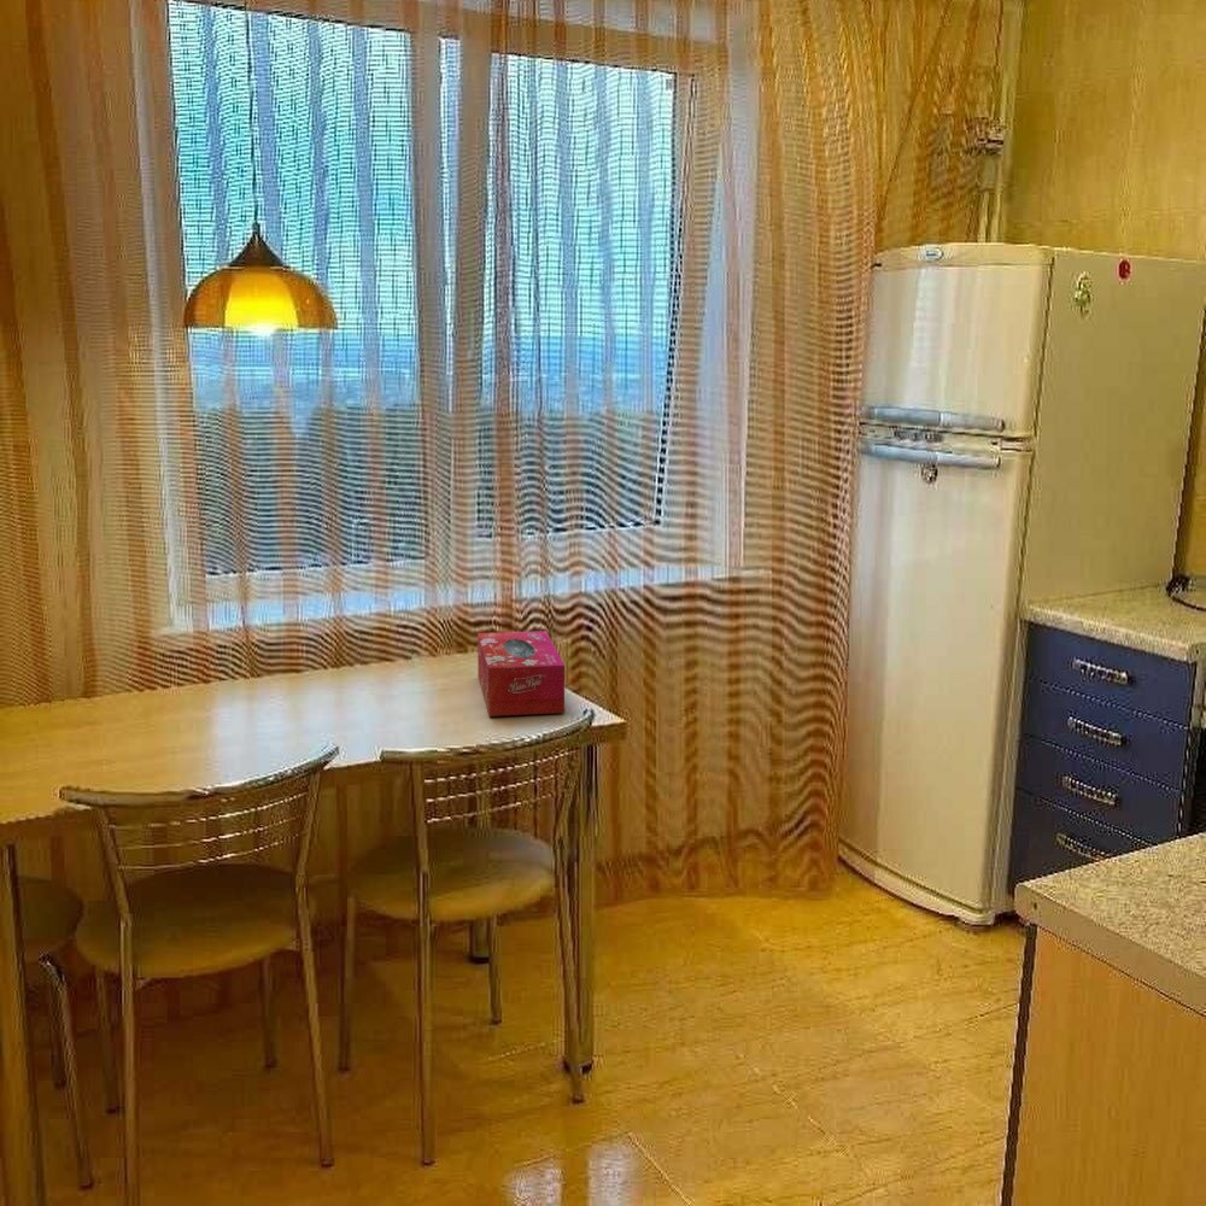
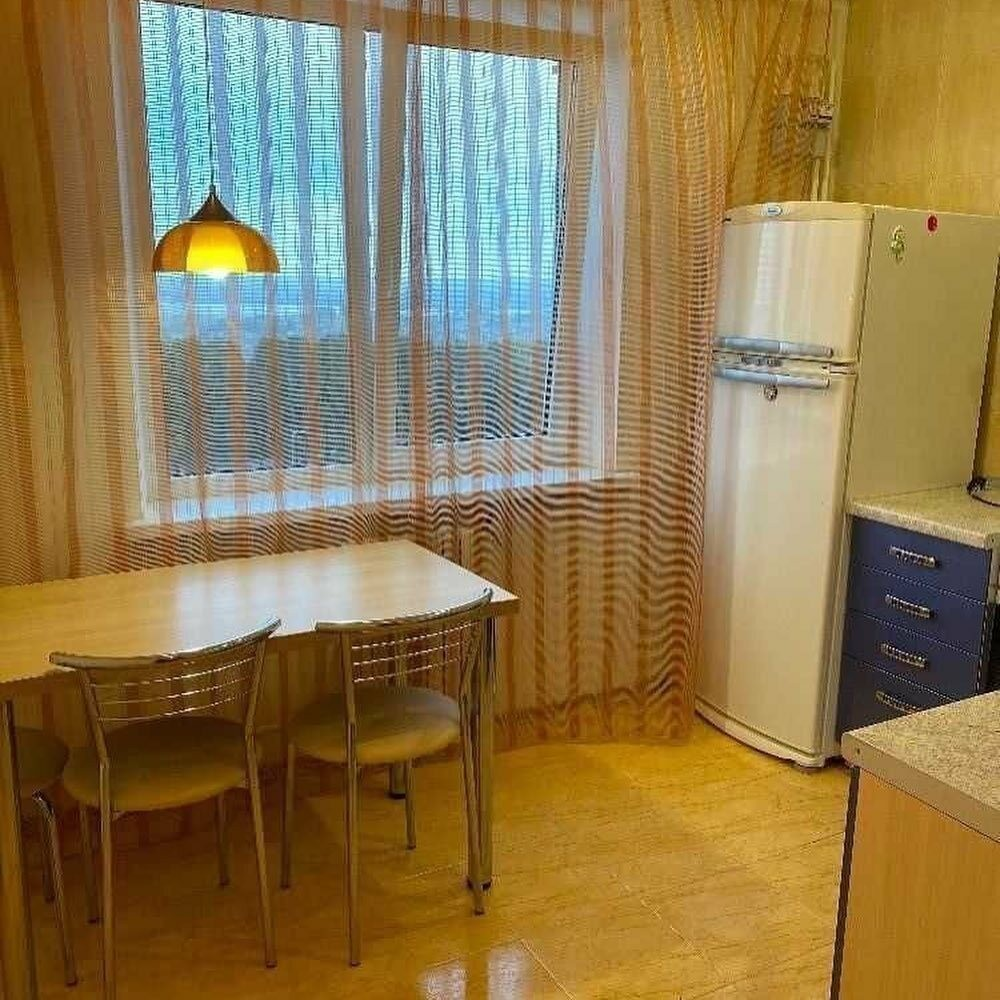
- tissue box [476,630,566,718]
